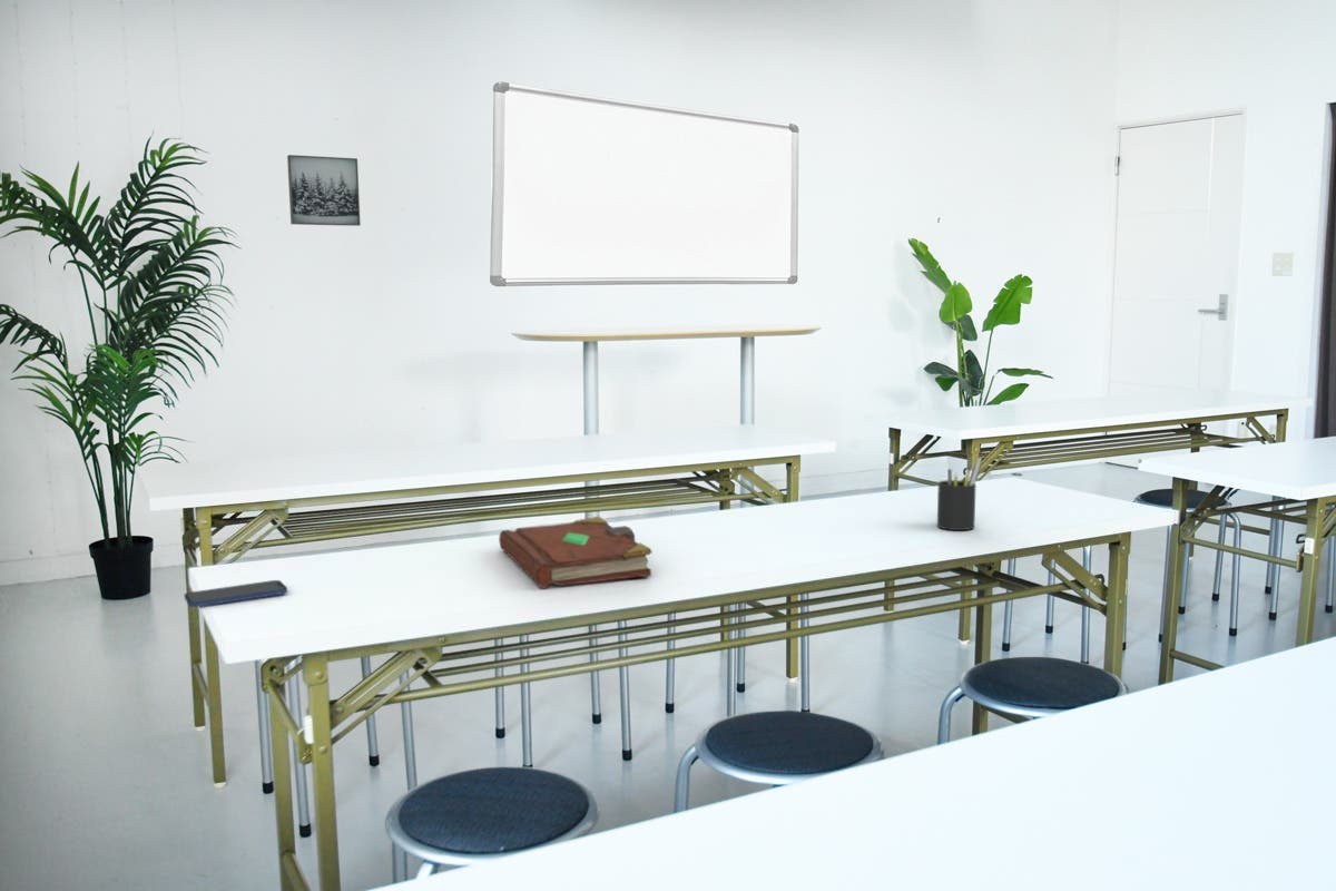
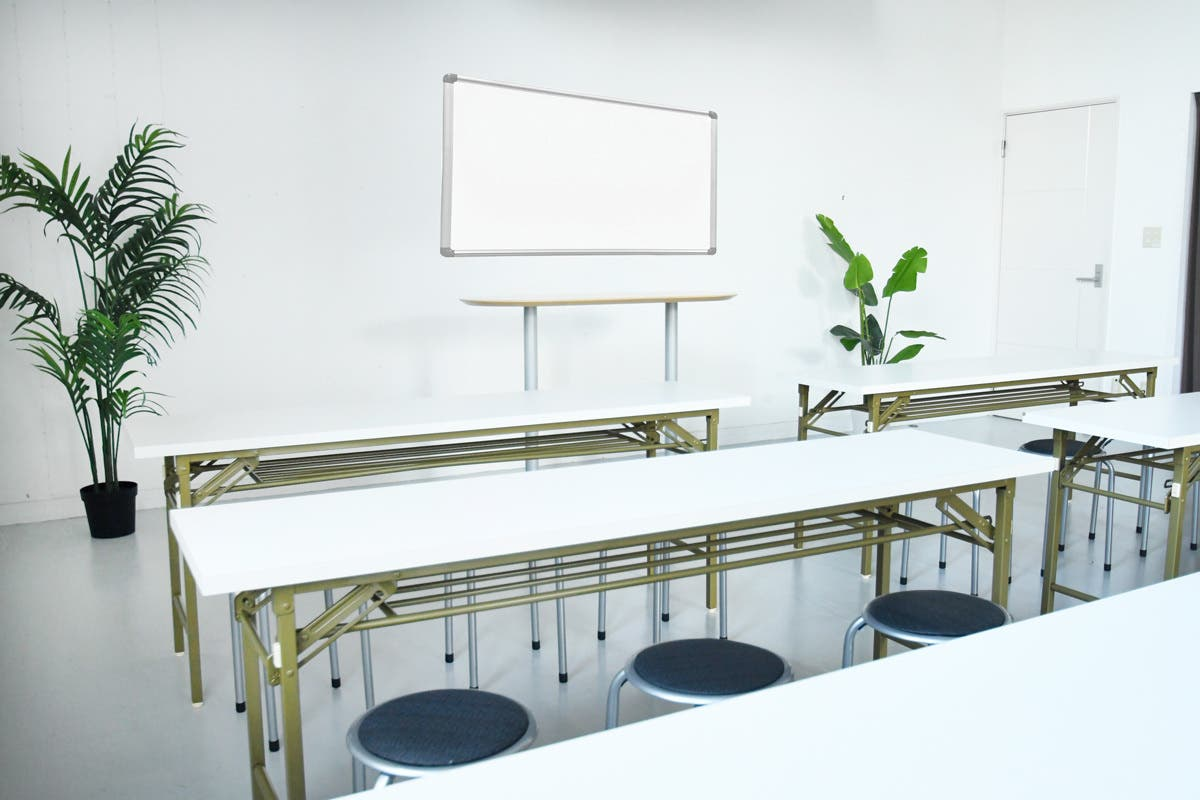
- pen holder [936,457,983,531]
- book [498,516,654,589]
- wall art [286,154,362,227]
- smartphone [184,579,288,608]
